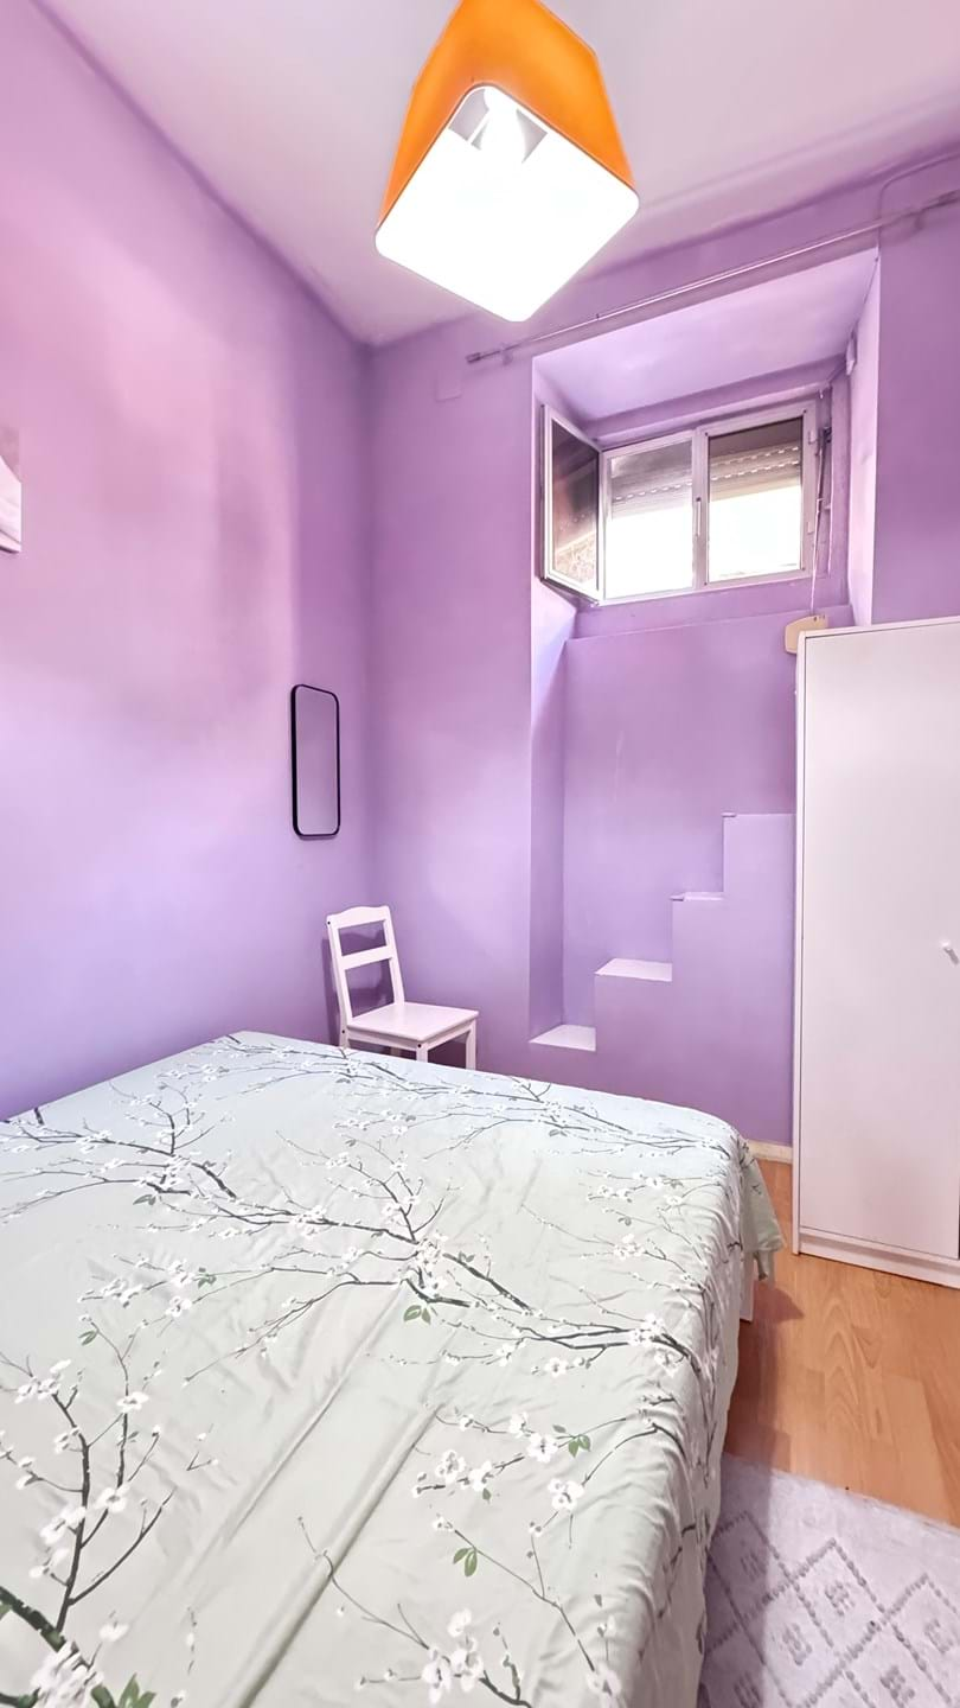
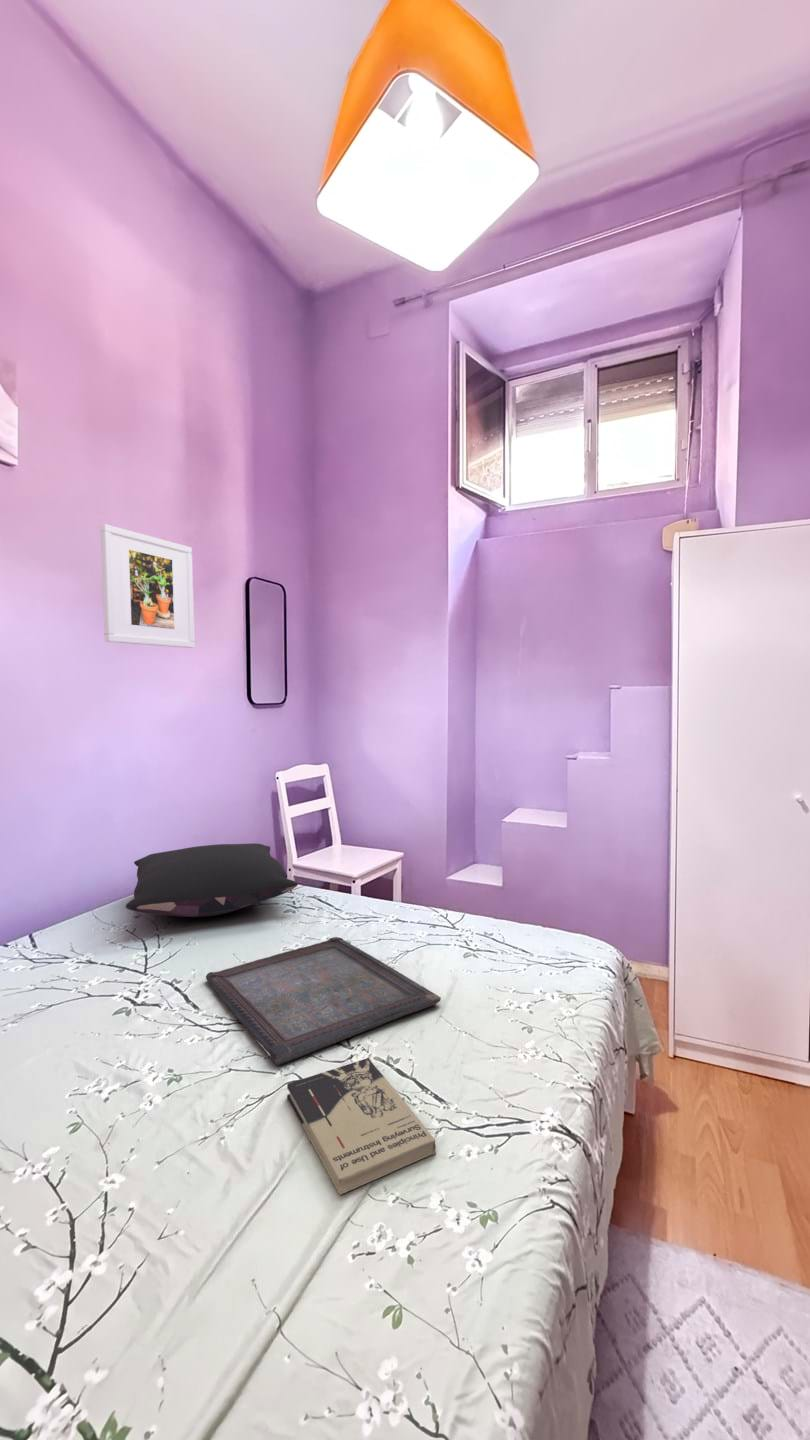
+ book [286,1057,437,1196]
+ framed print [99,523,196,649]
+ pillow [125,842,299,918]
+ serving tray [205,936,442,1066]
